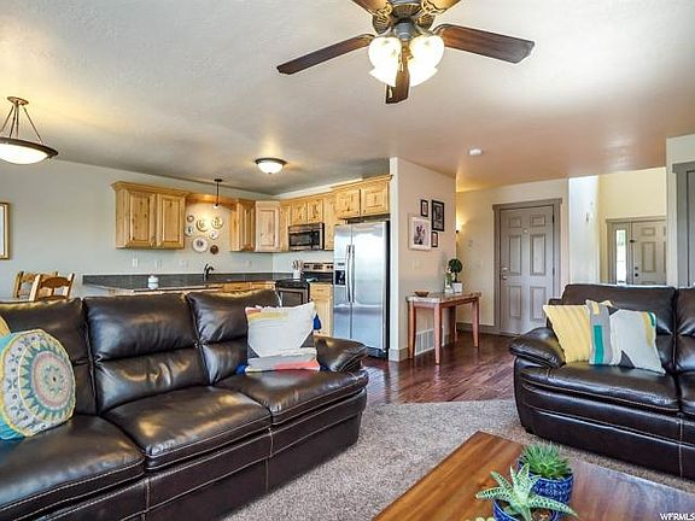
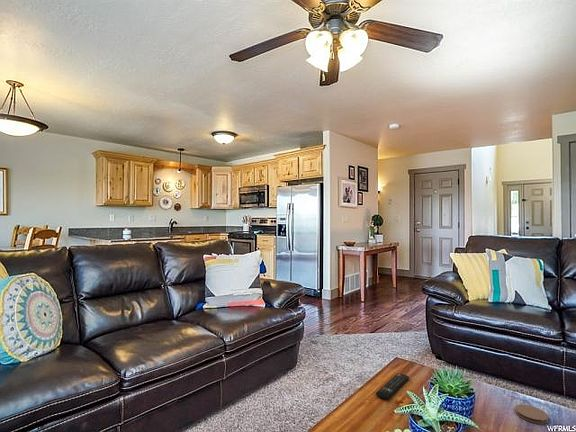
+ remote control [375,372,410,400]
+ coaster [514,403,549,425]
